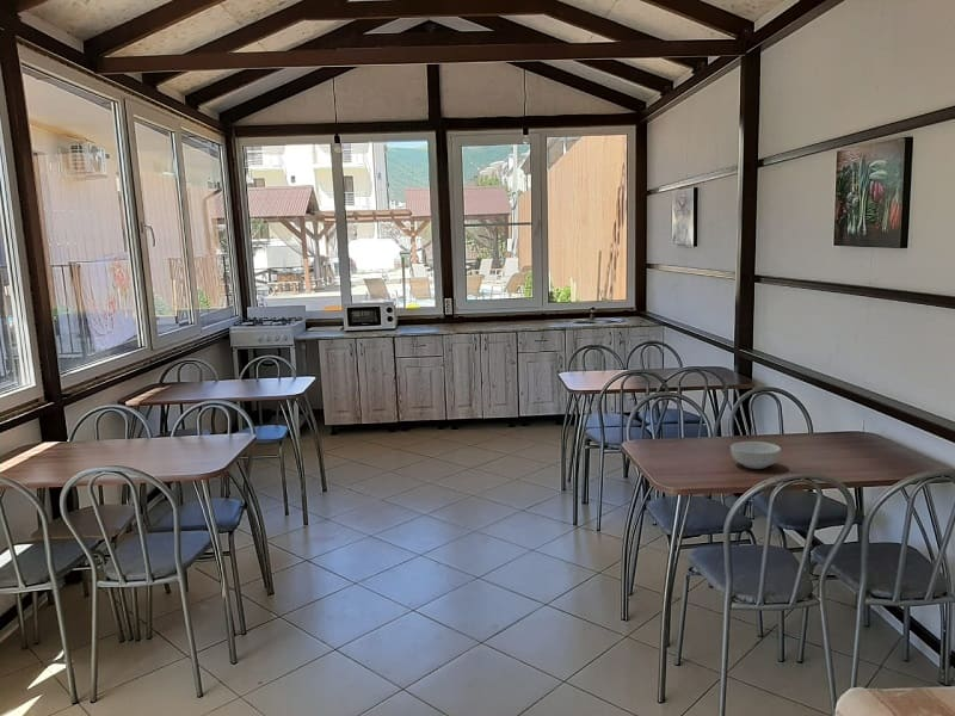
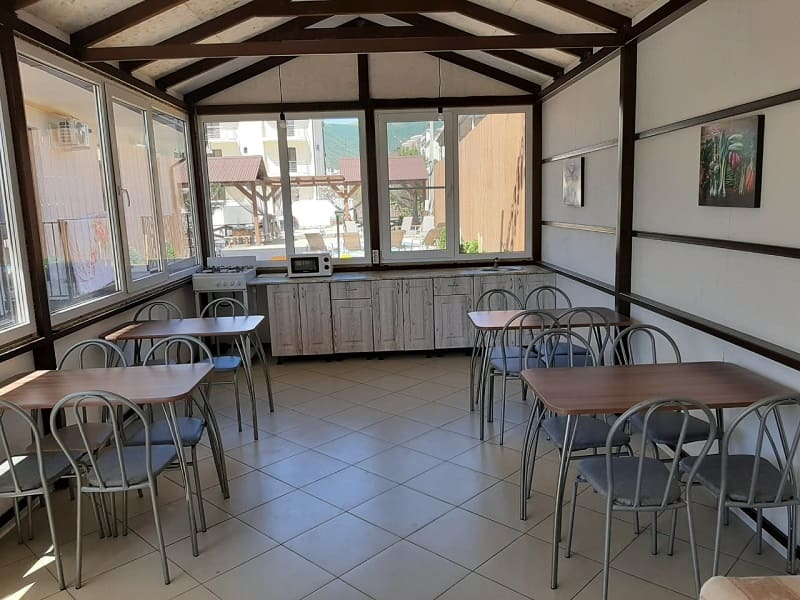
- cereal bowl [729,440,782,470]
